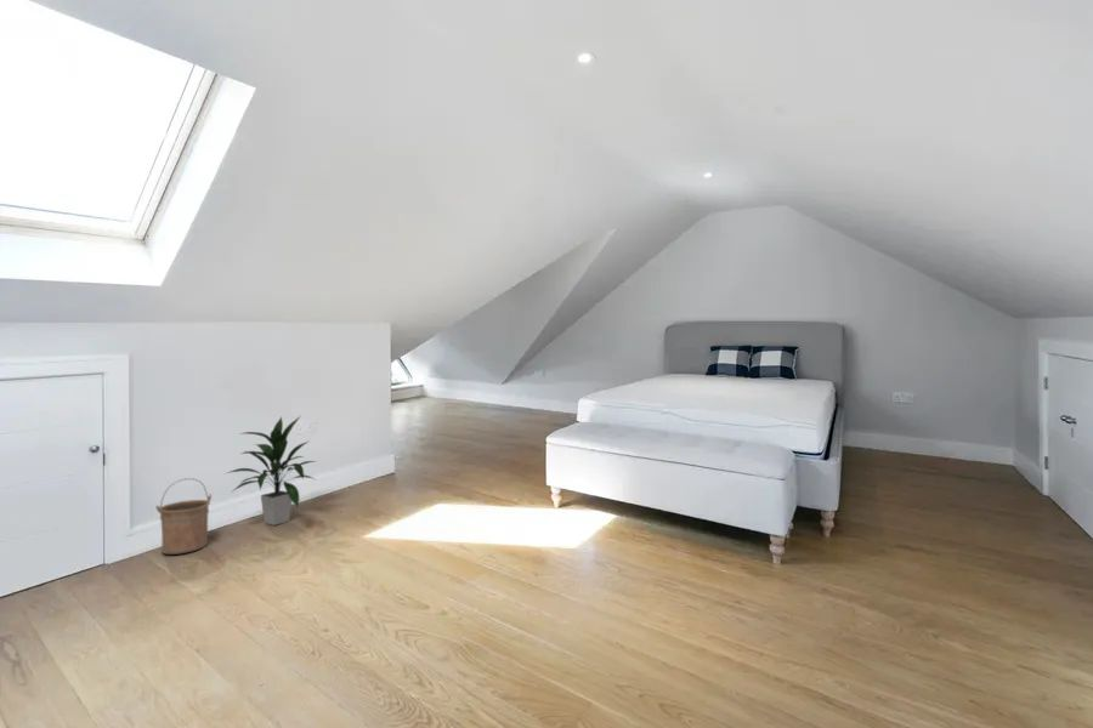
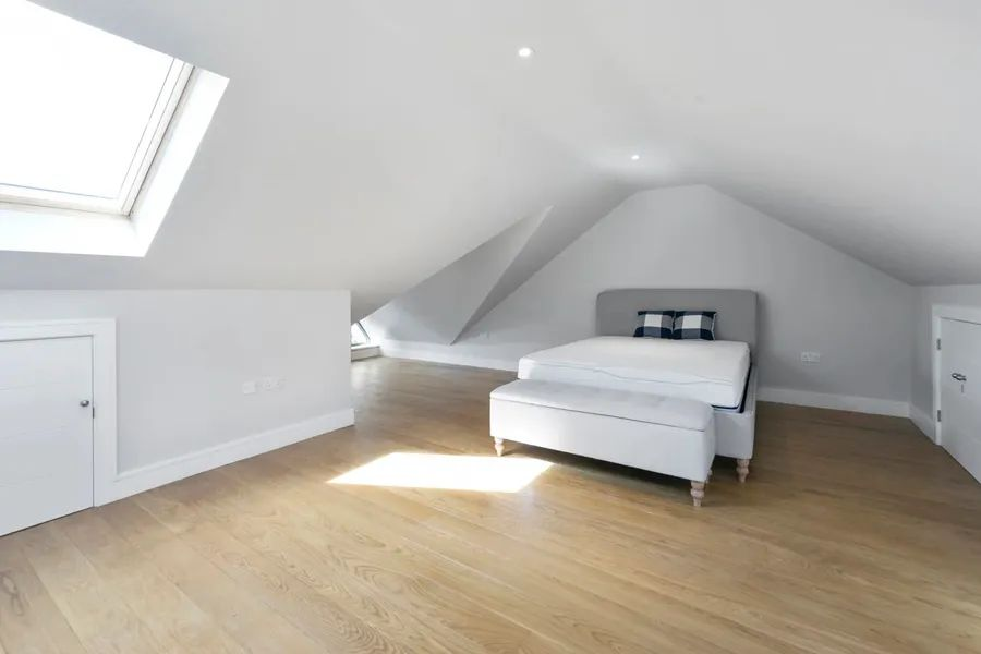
- bucket [154,477,213,556]
- indoor plant [222,415,317,527]
